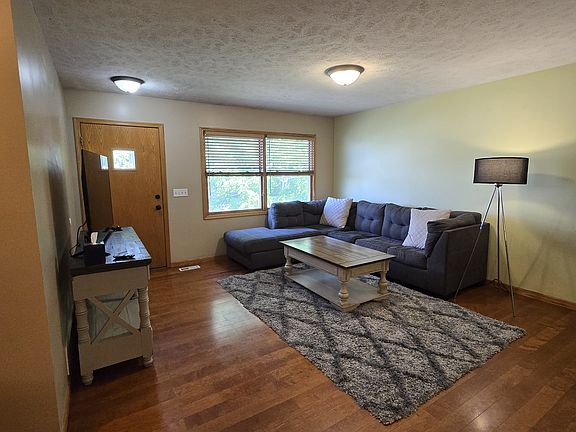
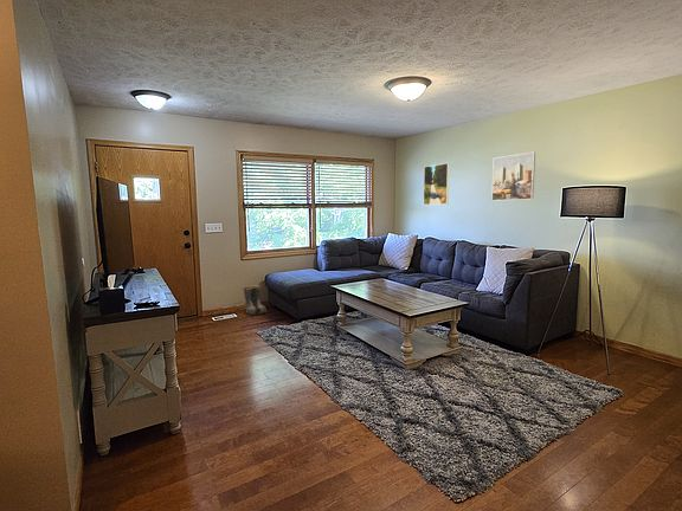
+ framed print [423,162,451,206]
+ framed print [490,151,536,202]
+ boots [242,284,268,317]
